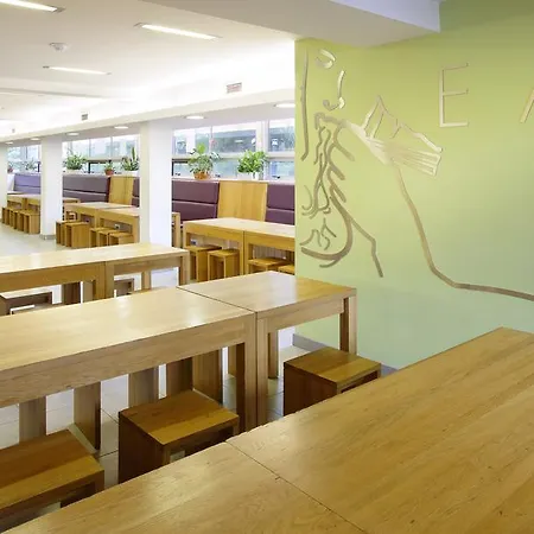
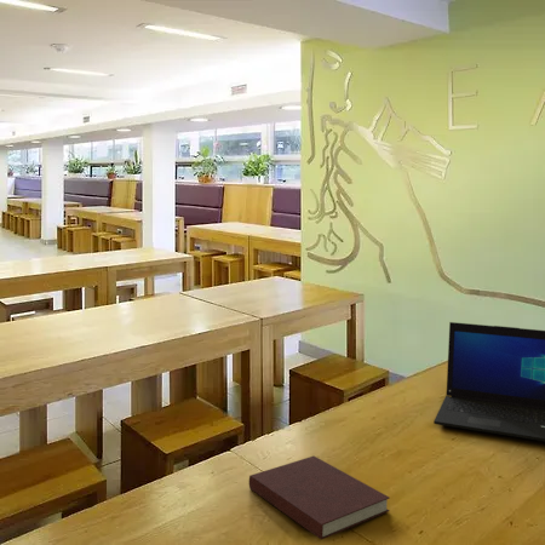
+ laptop [432,321,545,442]
+ notebook [248,455,391,540]
